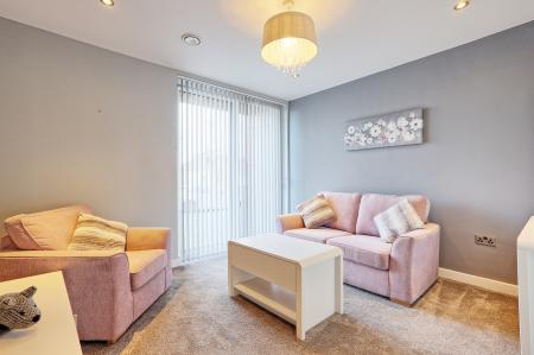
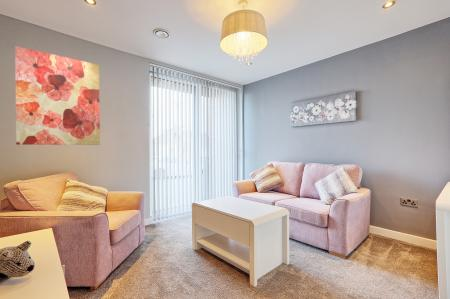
+ wall art [14,45,101,146]
